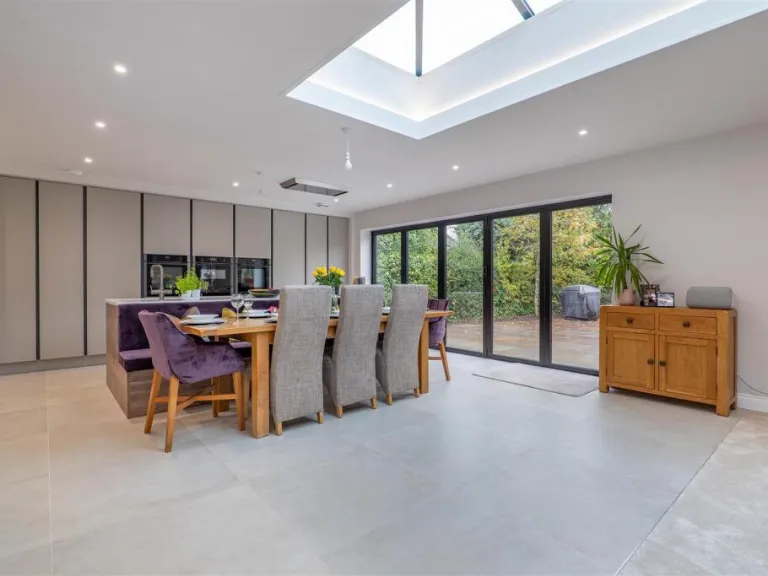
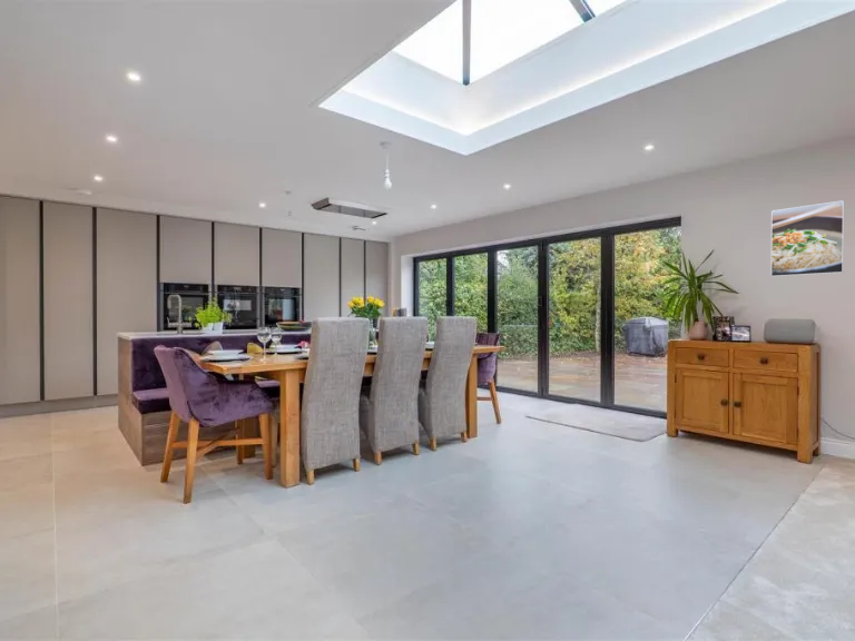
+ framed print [770,199,845,277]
